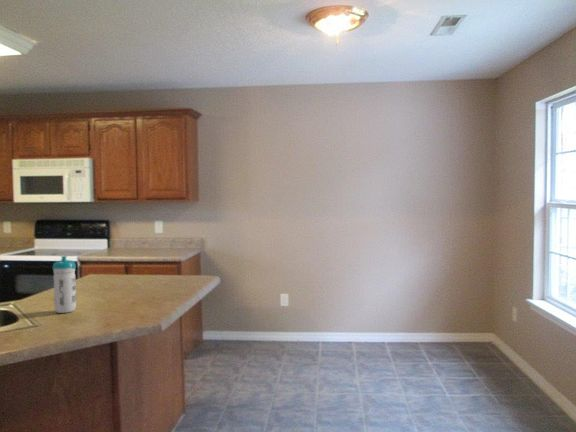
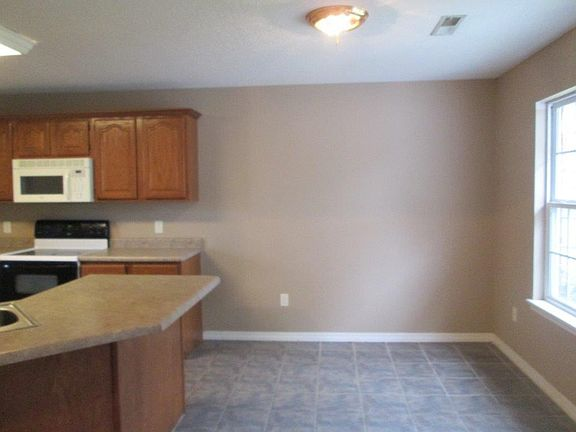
- water bottle [52,255,77,314]
